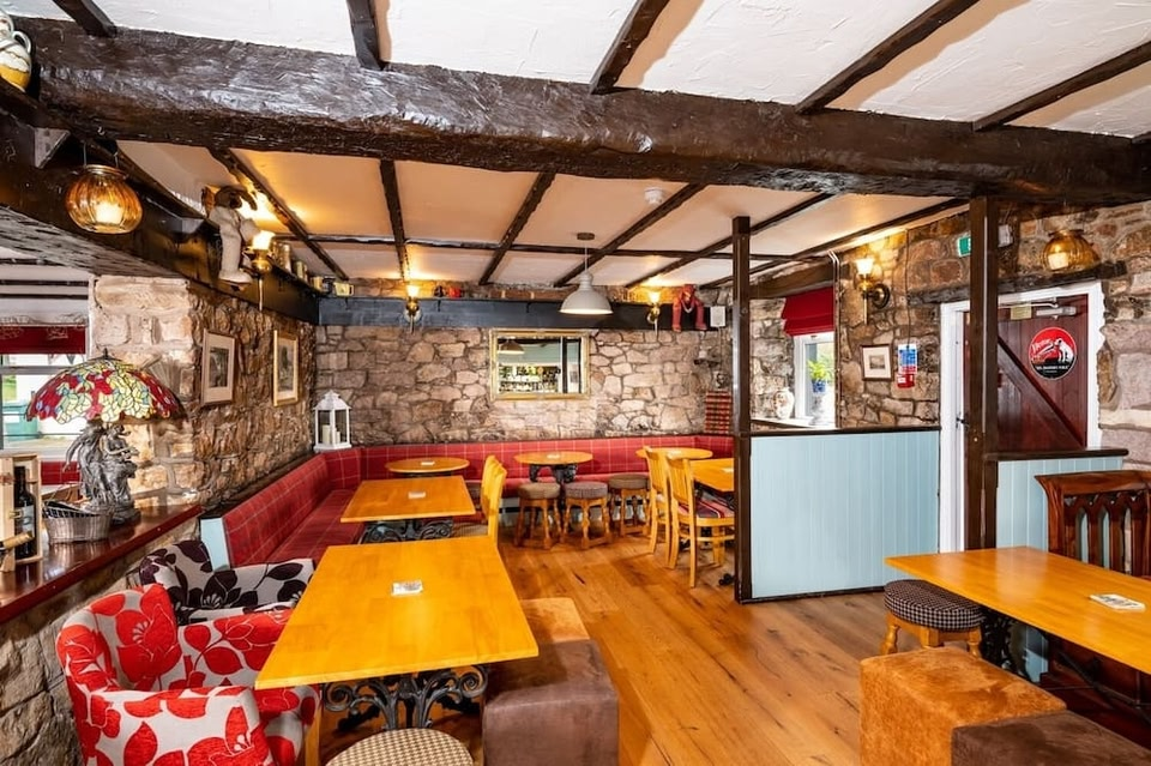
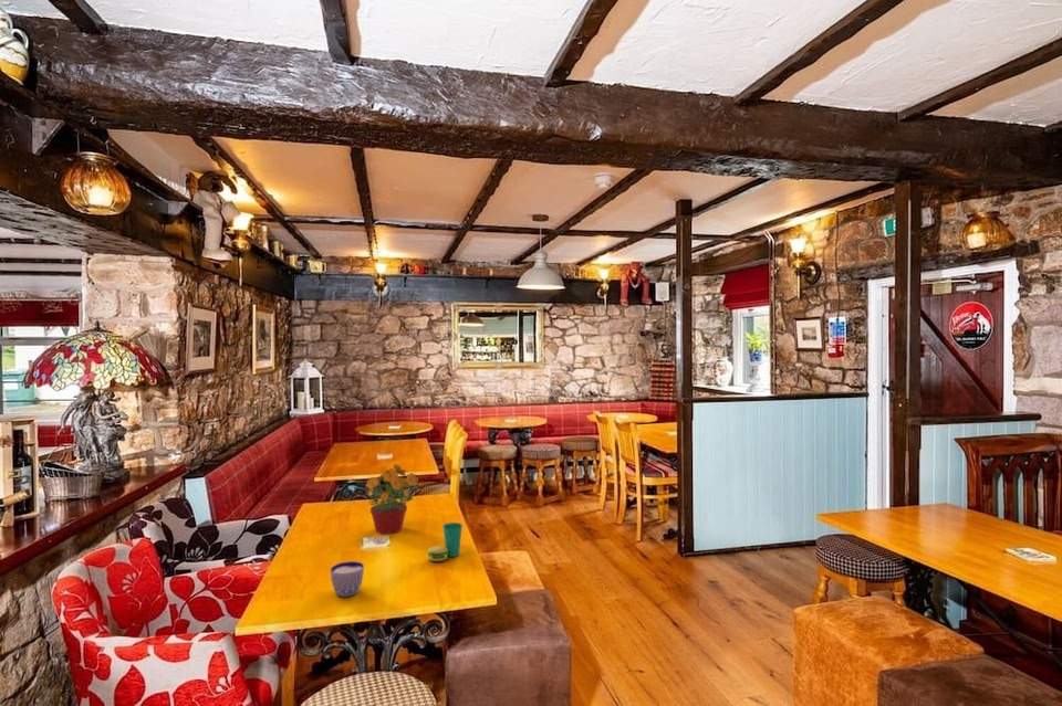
+ cup [426,521,464,562]
+ flowerpot [364,463,419,535]
+ cup [330,560,365,598]
